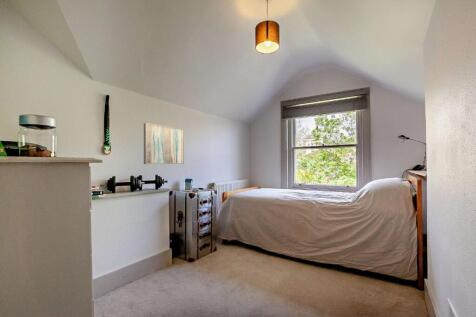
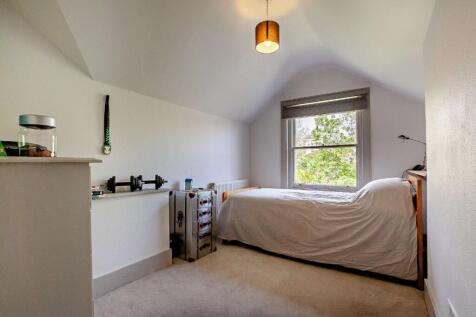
- wall art [143,122,185,165]
